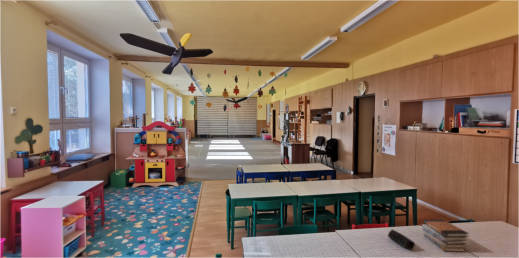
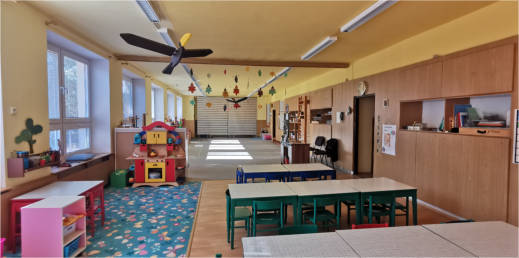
- pencil case [387,229,416,251]
- book stack [422,219,470,253]
